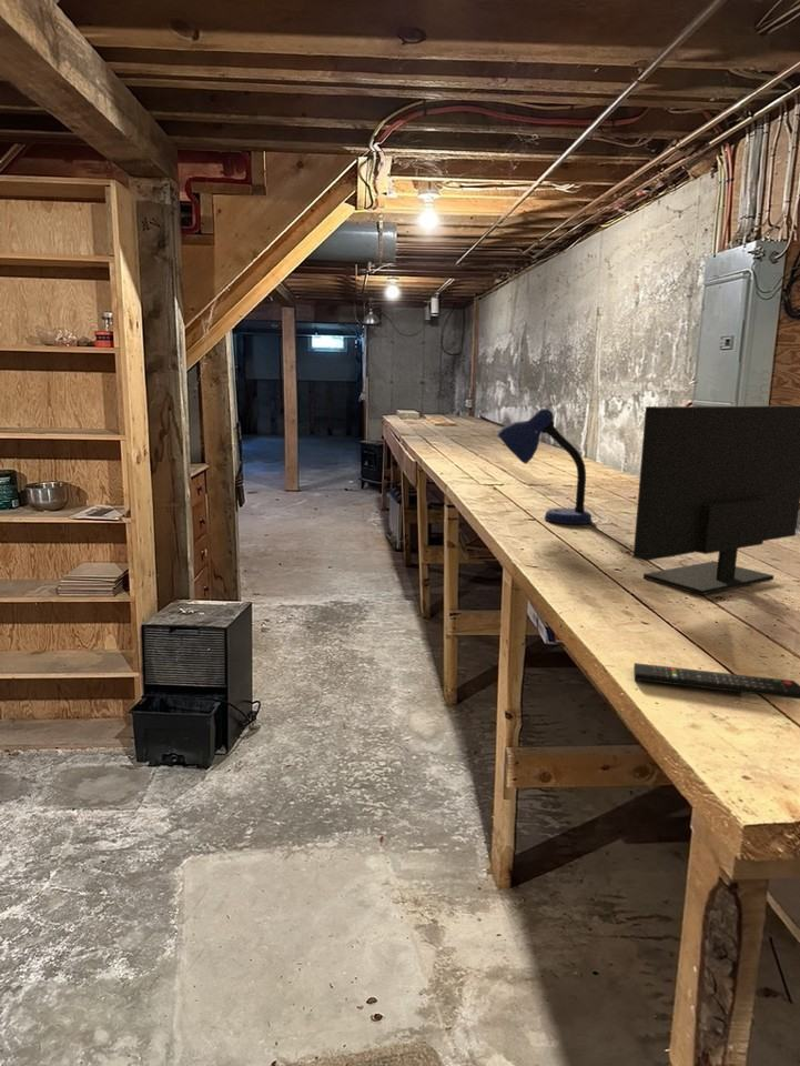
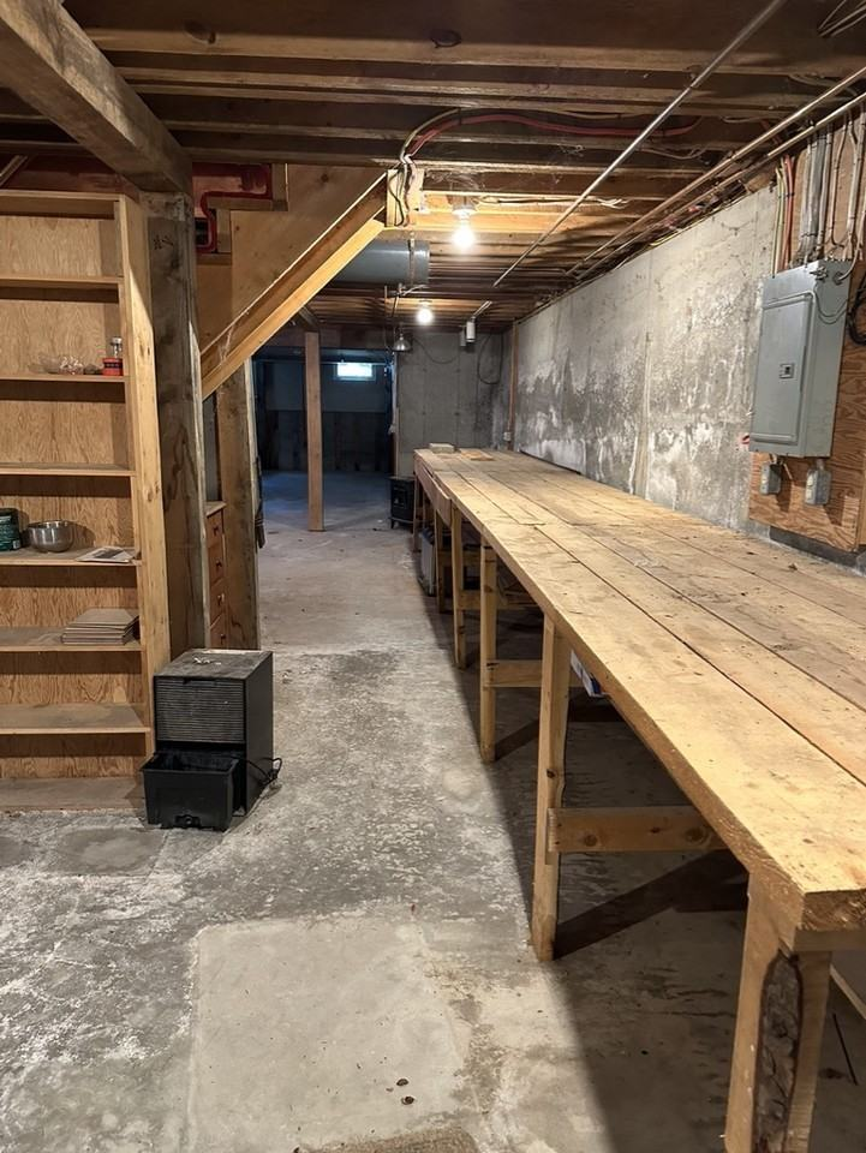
- monitor [632,404,800,596]
- desk lamp [496,408,593,525]
- remote control [632,662,800,701]
